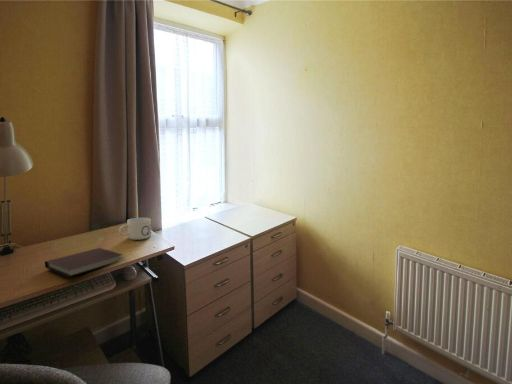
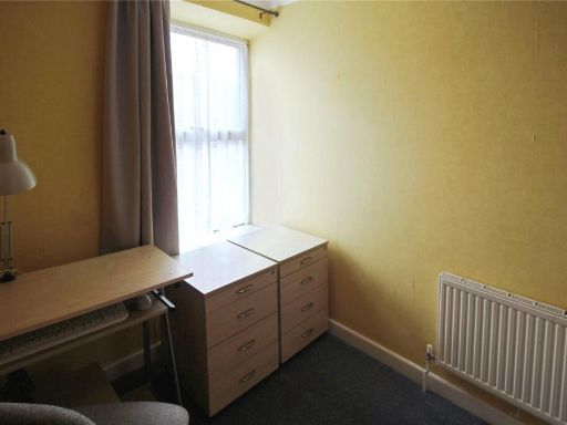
- mug [118,217,152,241]
- notebook [44,247,124,278]
